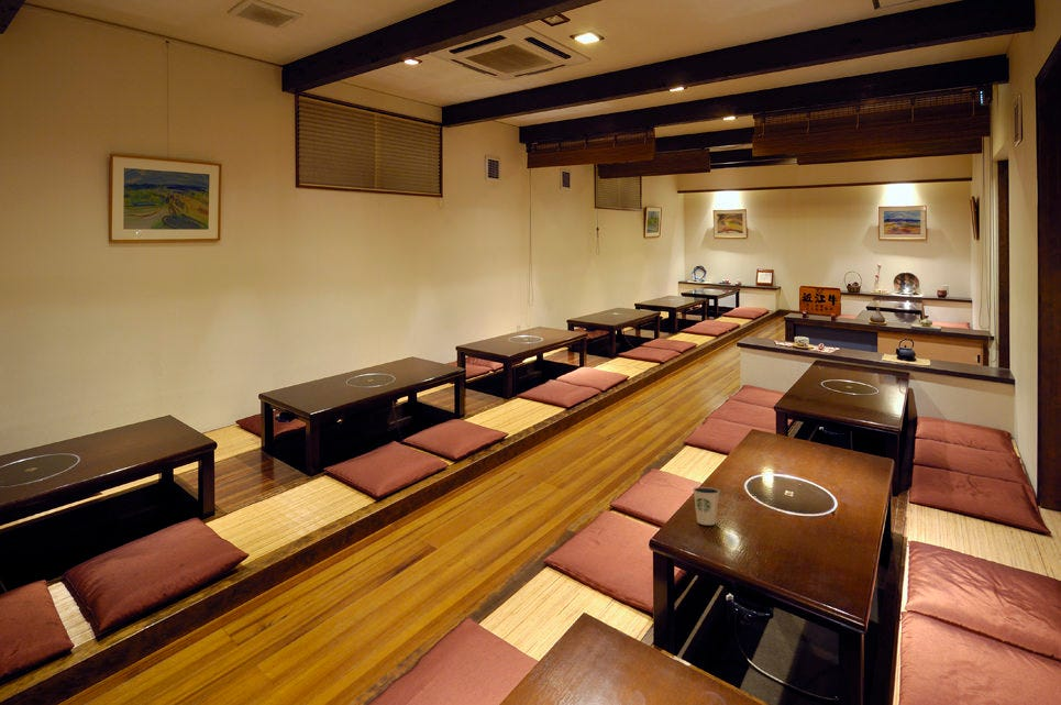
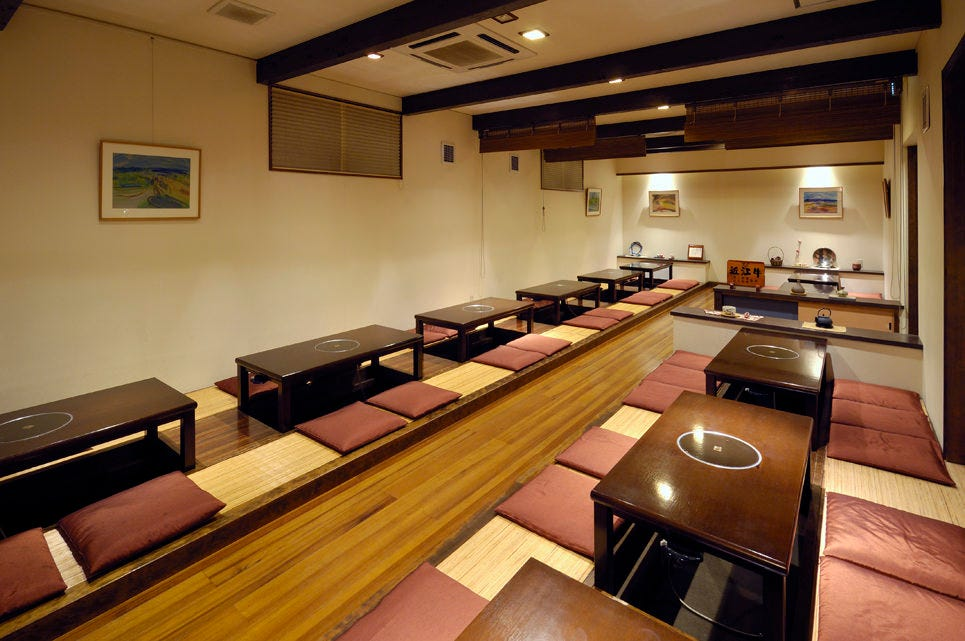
- dixie cup [692,486,721,526]
